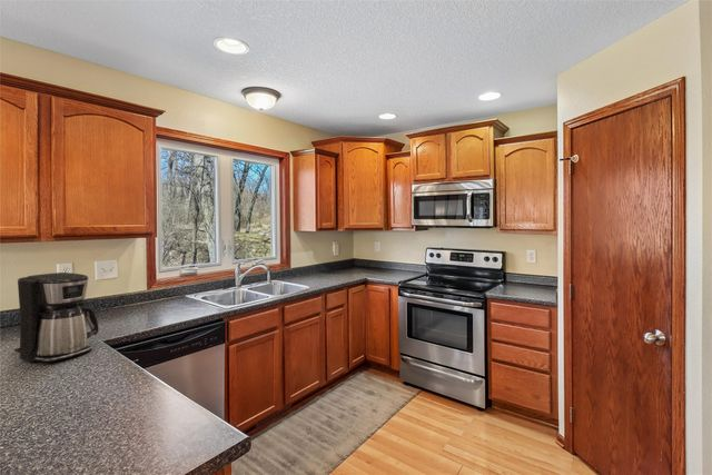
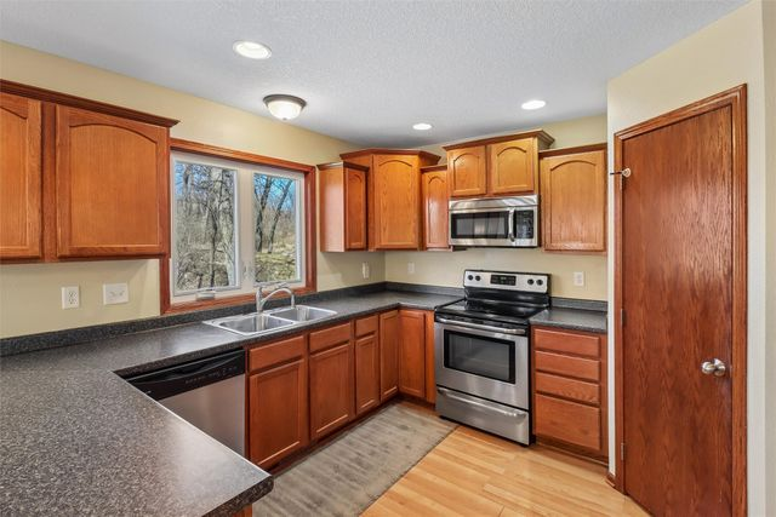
- coffee maker [13,271,100,364]
